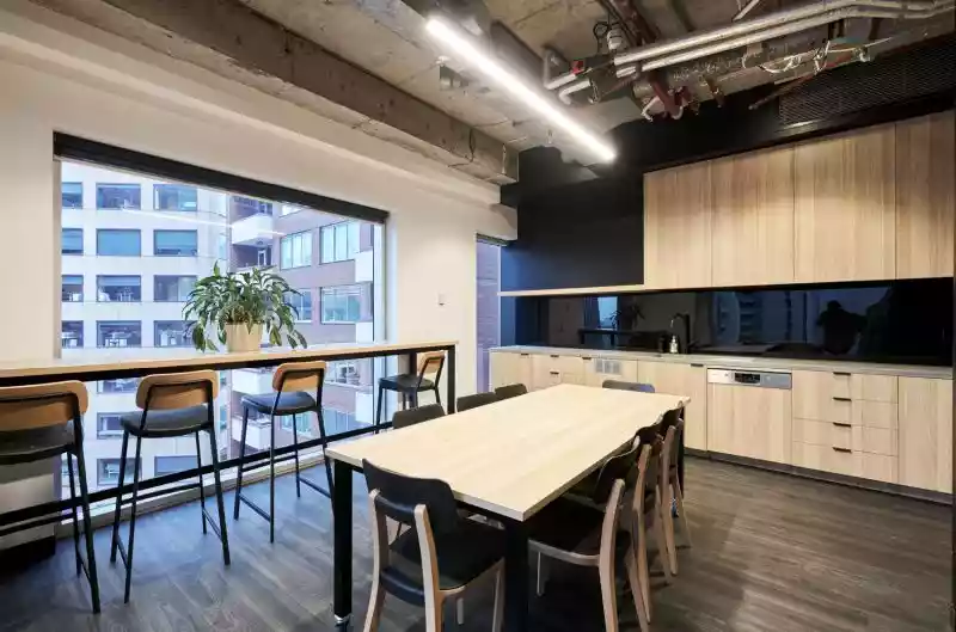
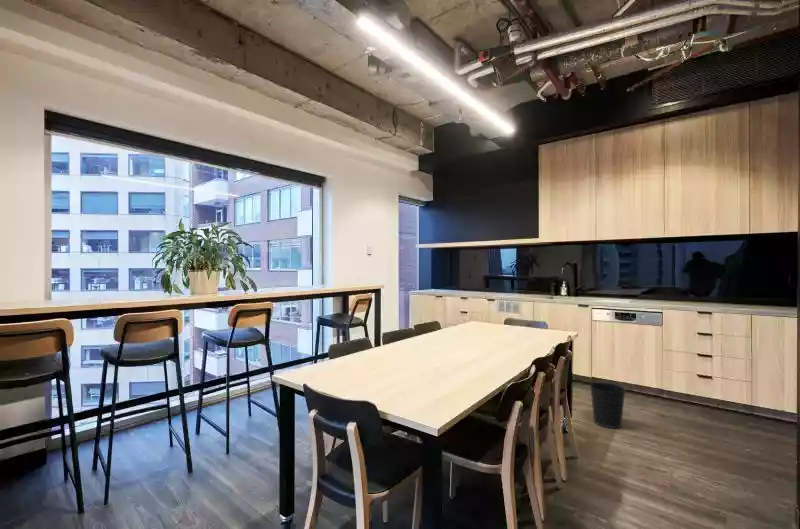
+ wastebasket [589,381,627,430]
